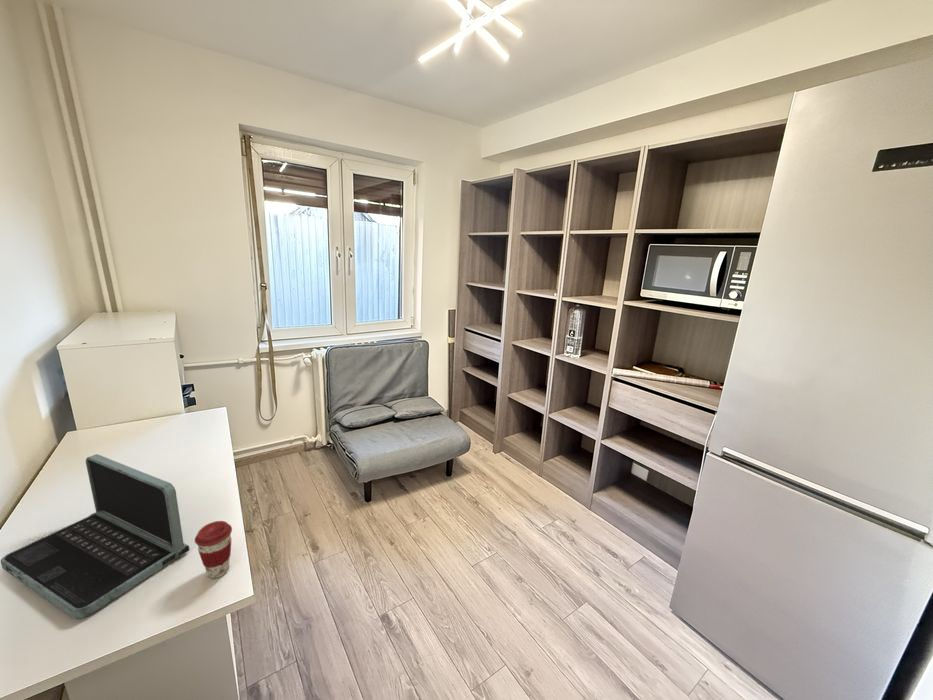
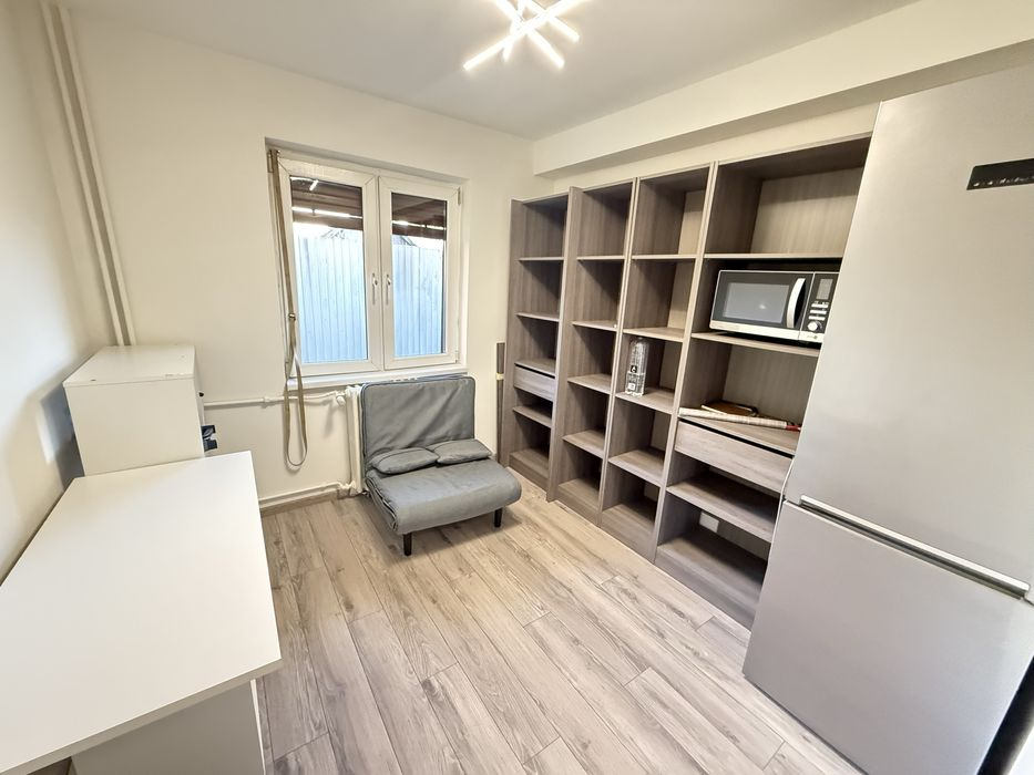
- coffee cup [194,520,233,579]
- laptop [0,453,191,620]
